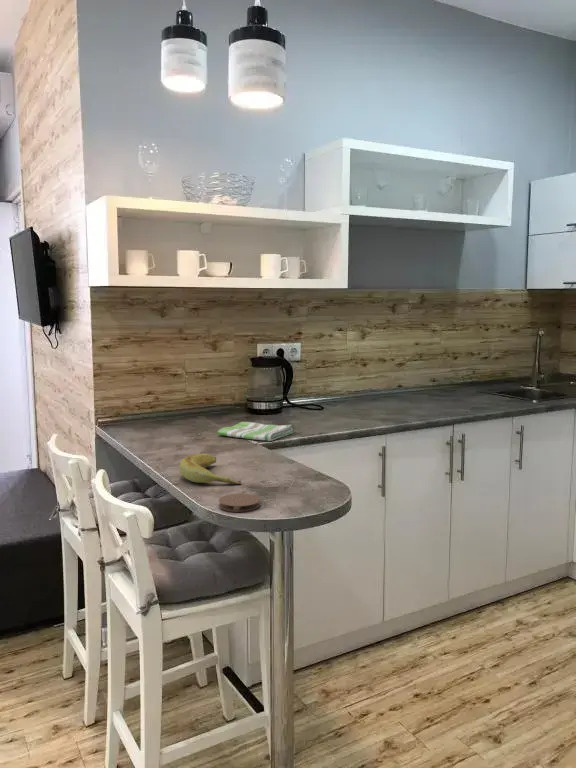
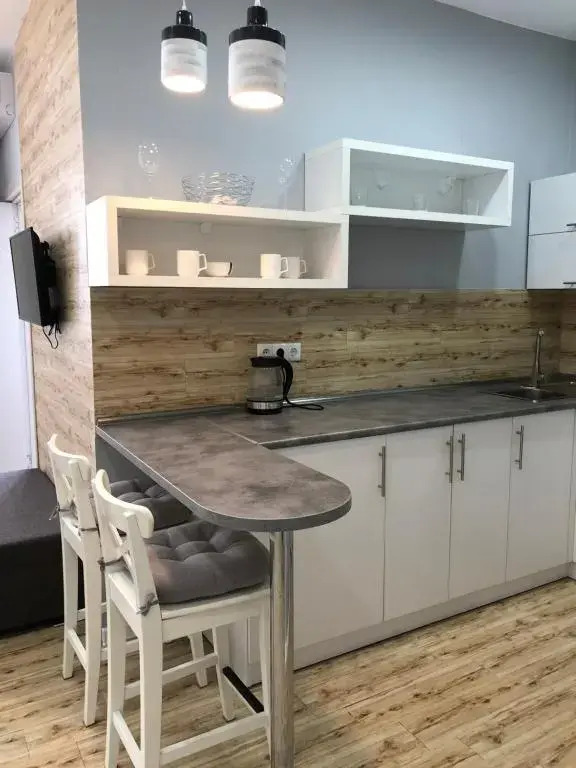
- dish towel [216,421,294,442]
- banana [178,453,242,485]
- coaster [218,492,261,513]
